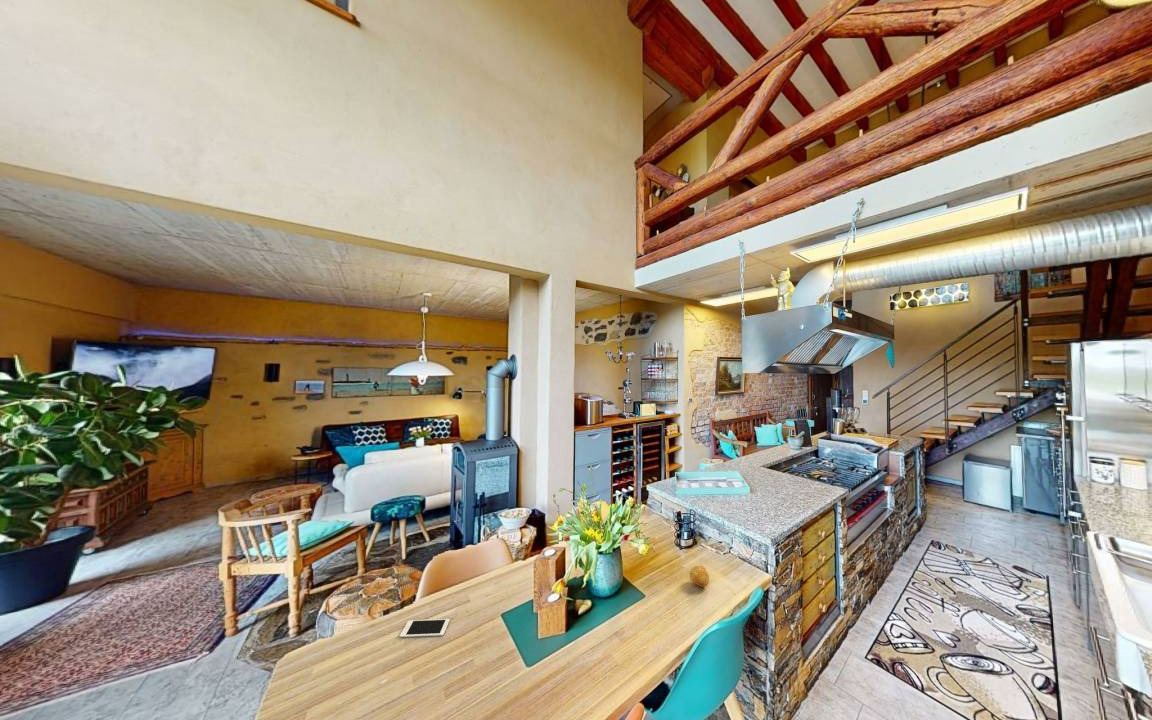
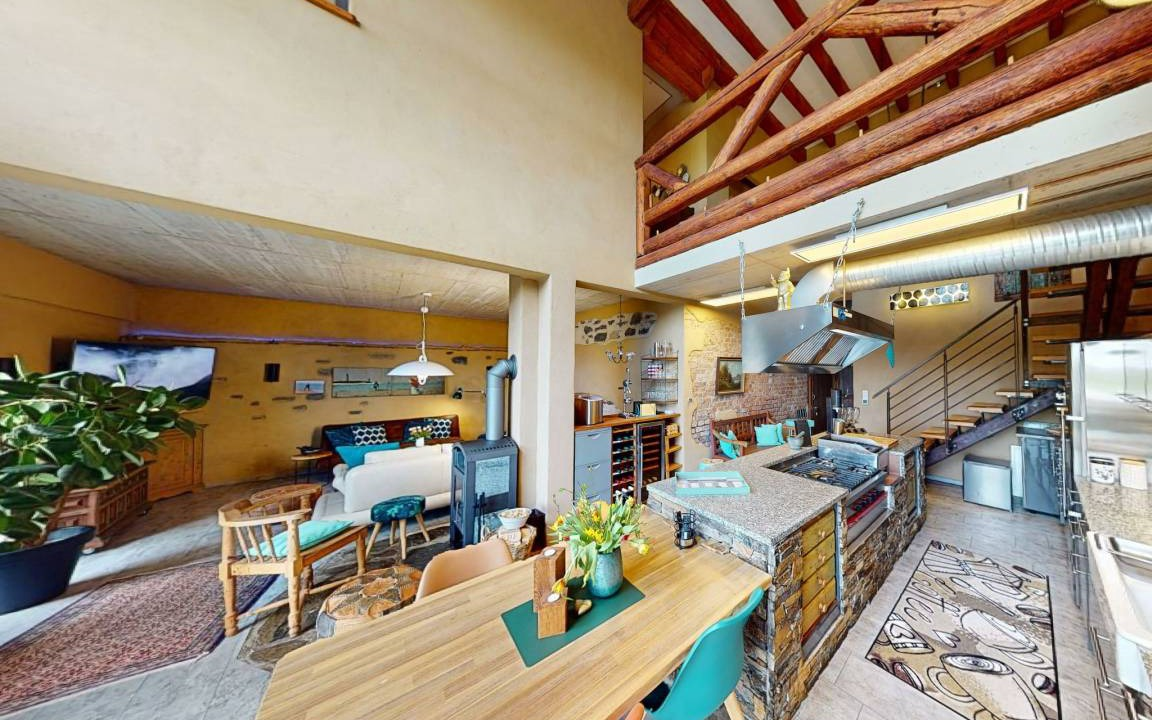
- cell phone [399,618,450,638]
- fruit [689,565,710,588]
